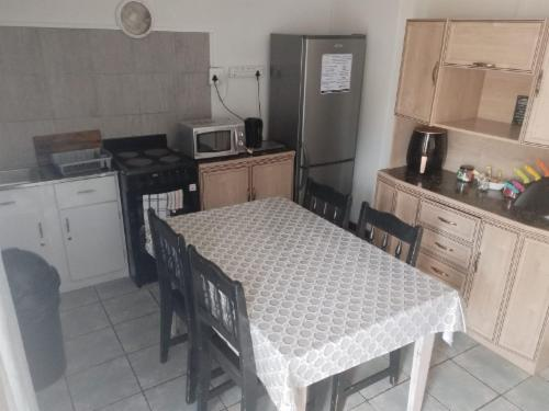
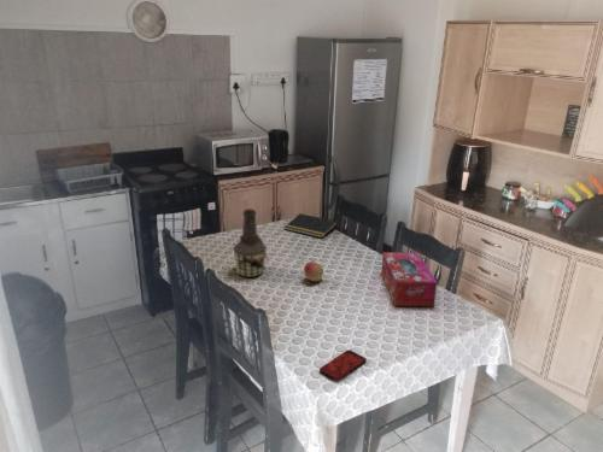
+ fruit [303,260,324,282]
+ tissue box [380,251,438,307]
+ bottle [232,207,269,278]
+ notepad [283,212,339,239]
+ smartphone [318,348,368,382]
